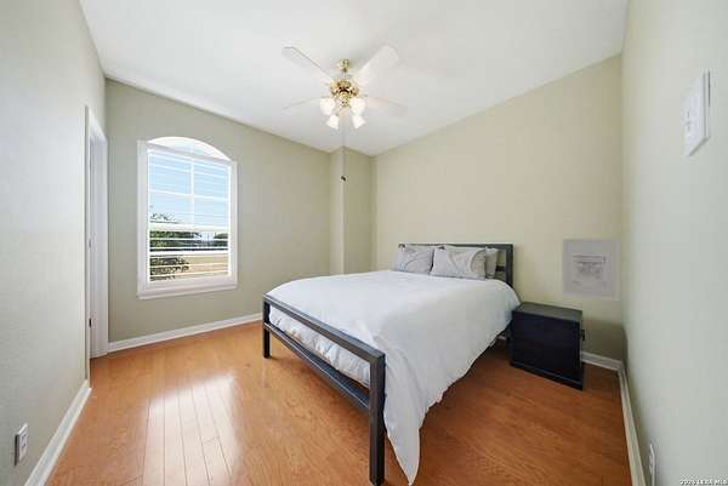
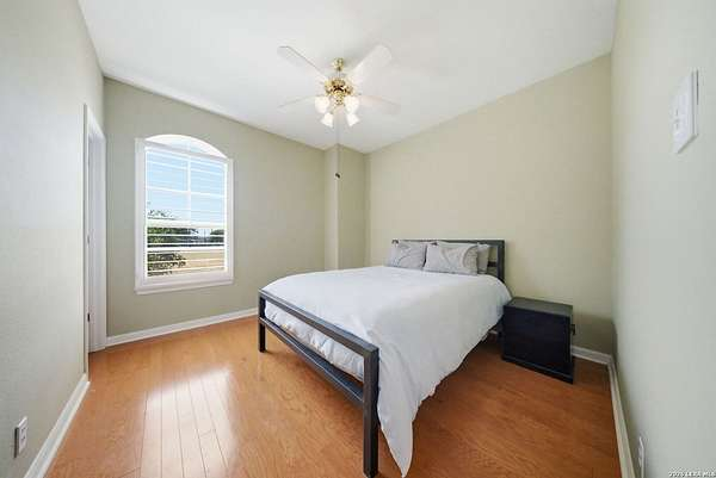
- wall art [561,238,621,303]
